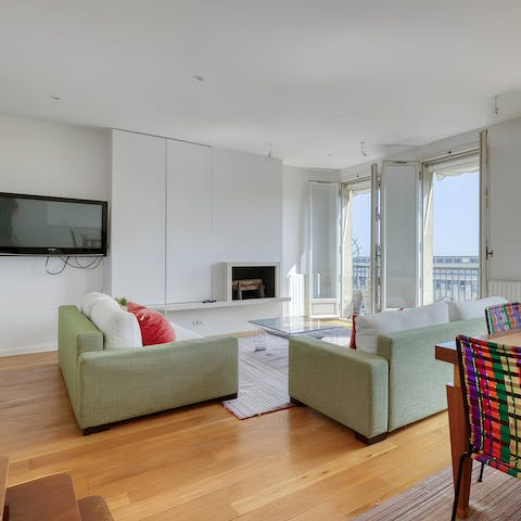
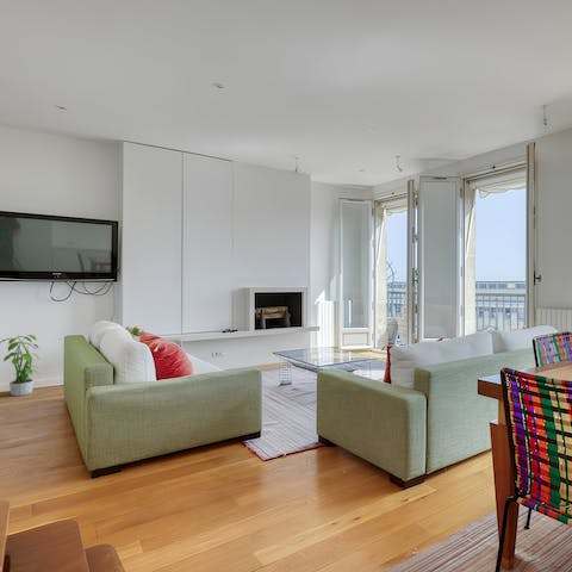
+ potted plant [0,334,41,397]
